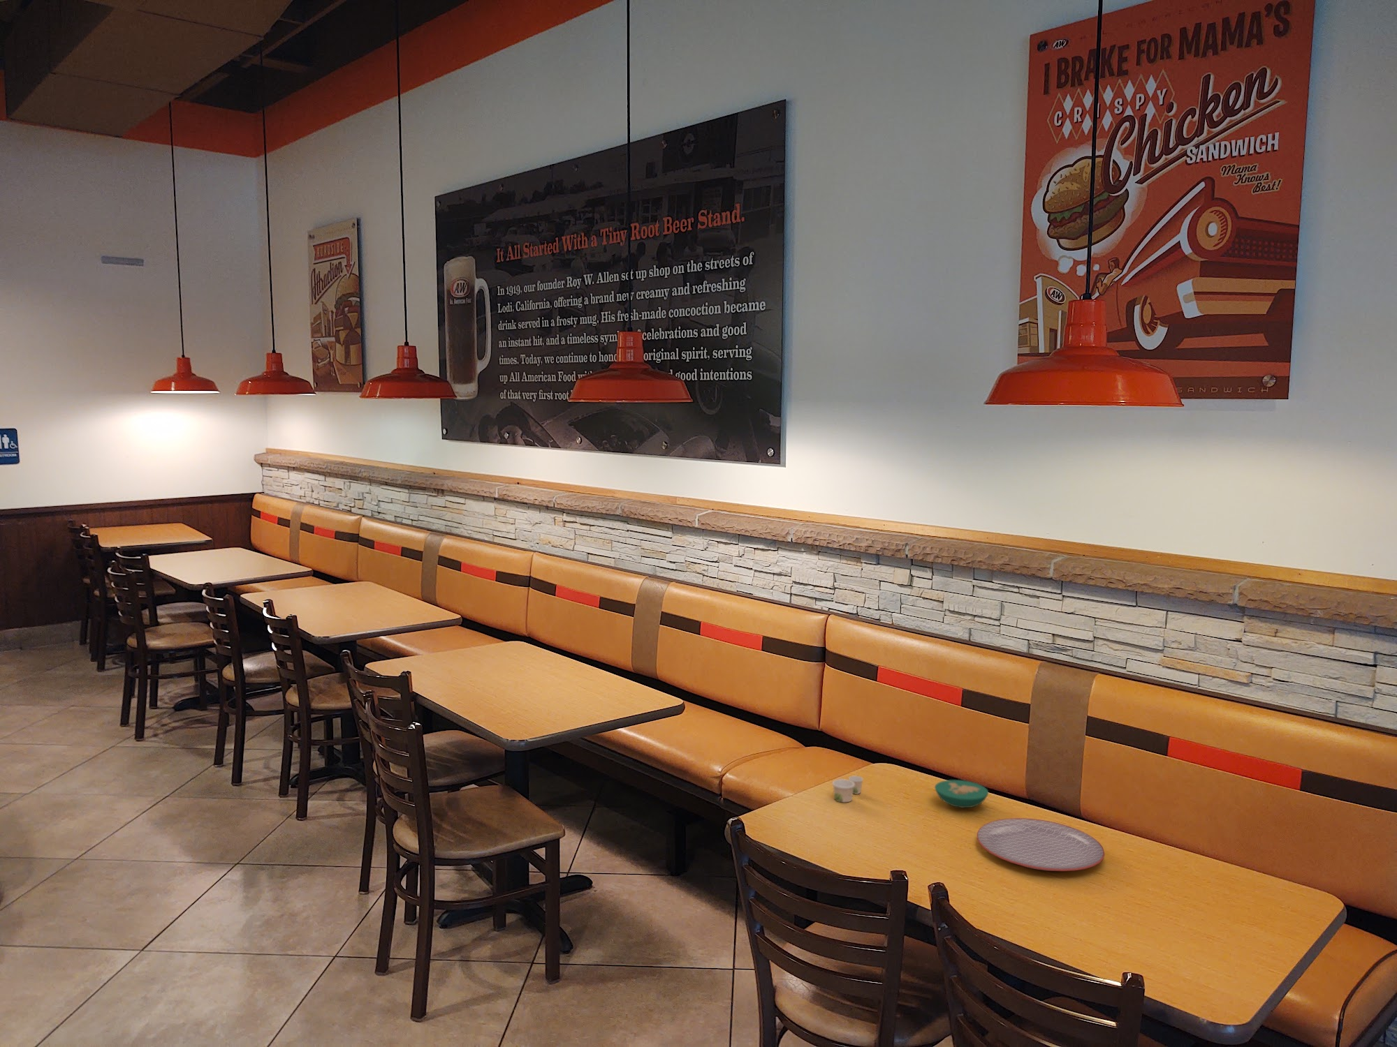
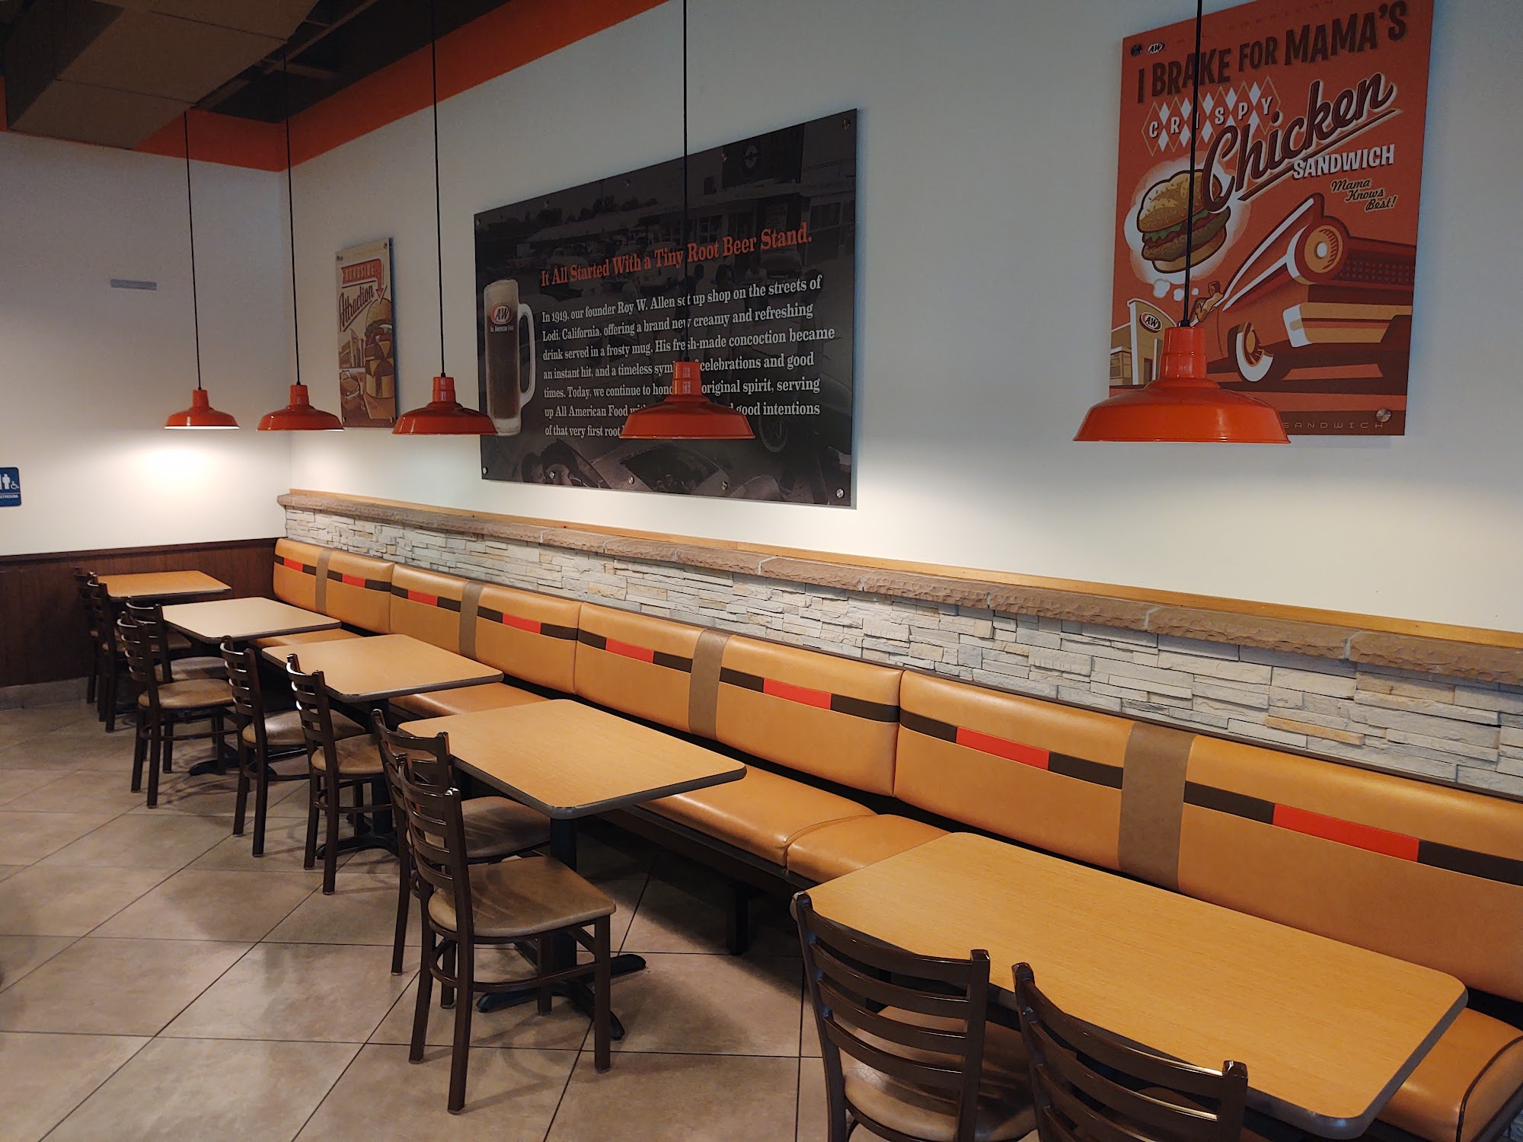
- bowl [934,780,989,808]
- plate [977,817,1106,872]
- paper cup [832,775,864,803]
